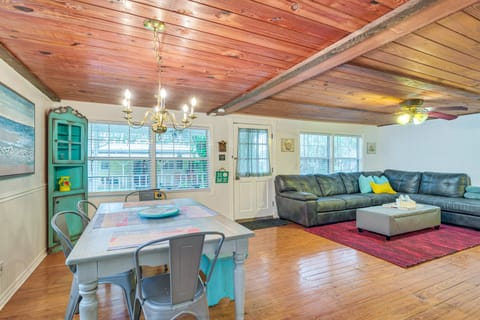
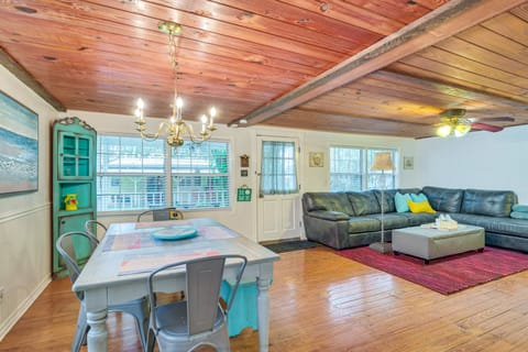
+ floor lamp [369,151,397,253]
